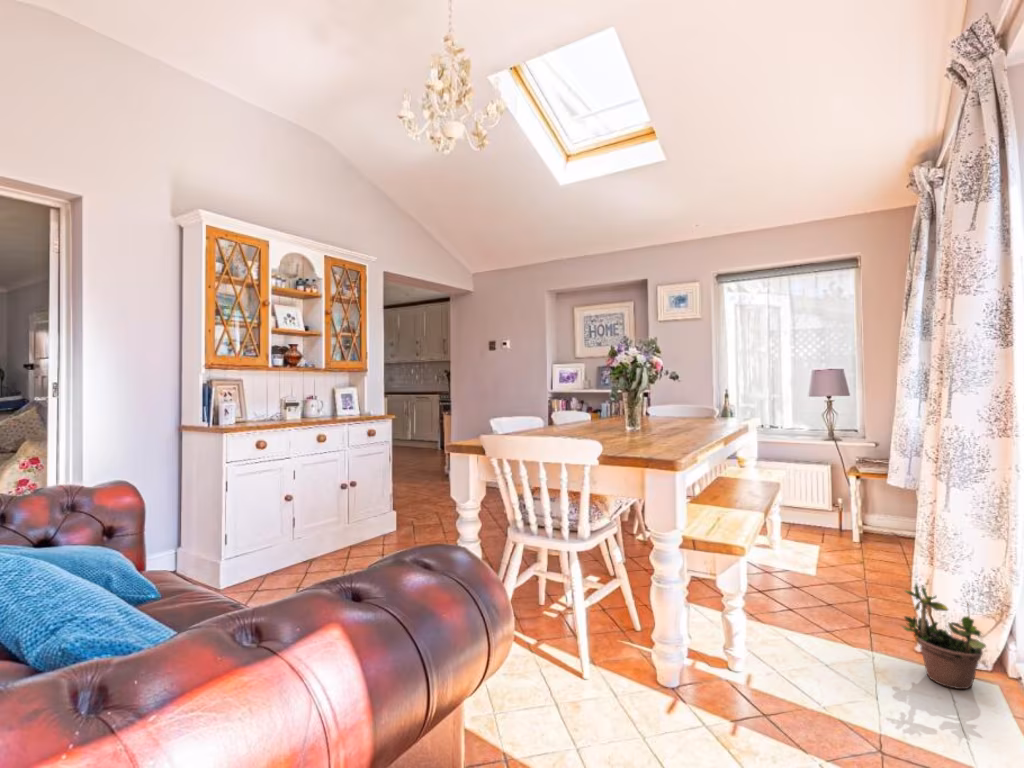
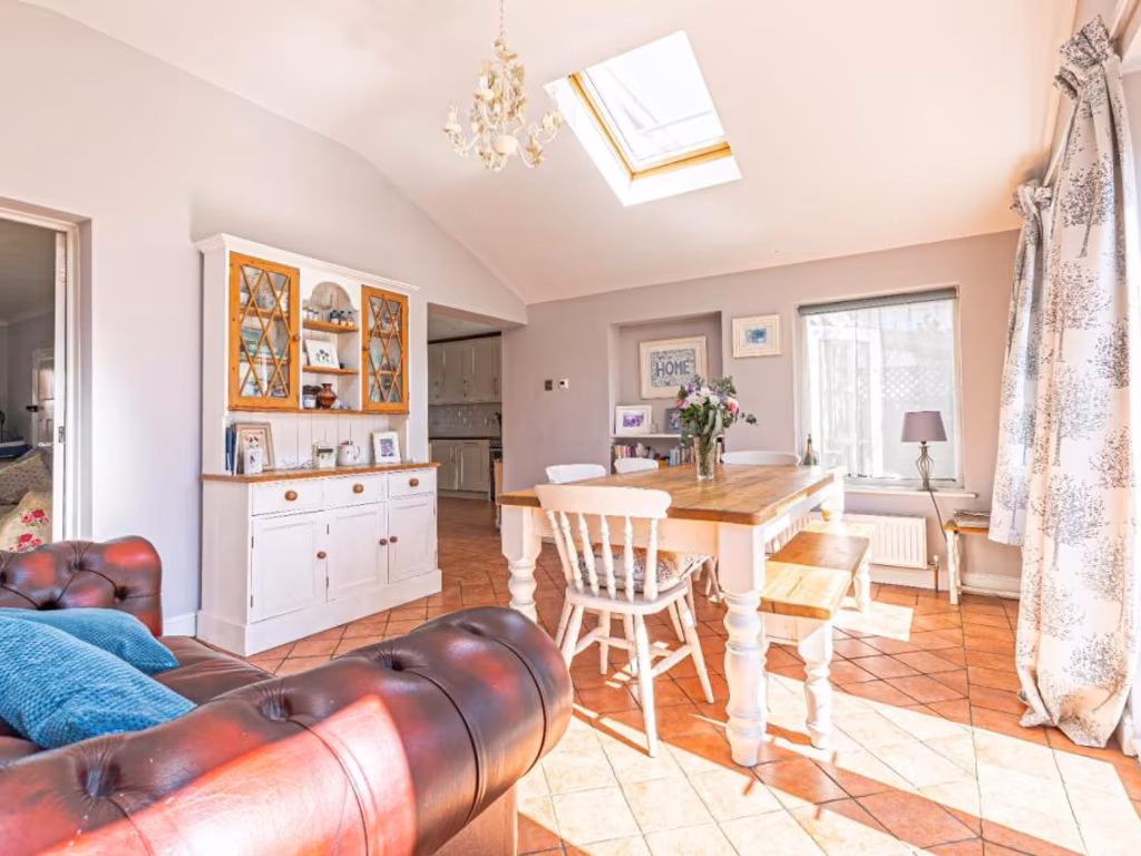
- potted plant [900,576,987,690]
